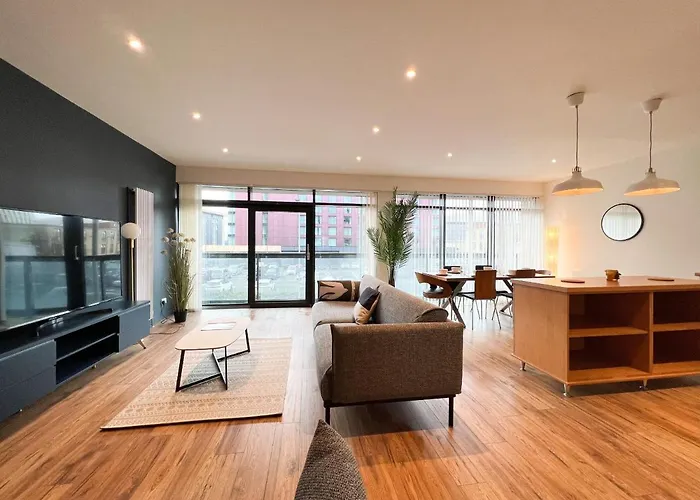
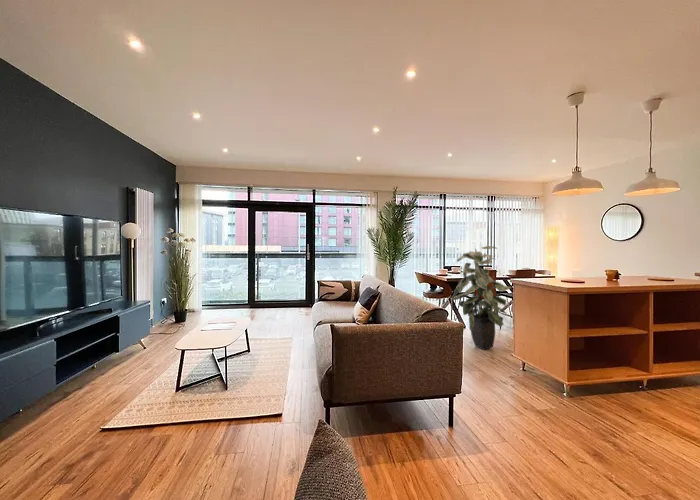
+ indoor plant [450,245,513,351]
